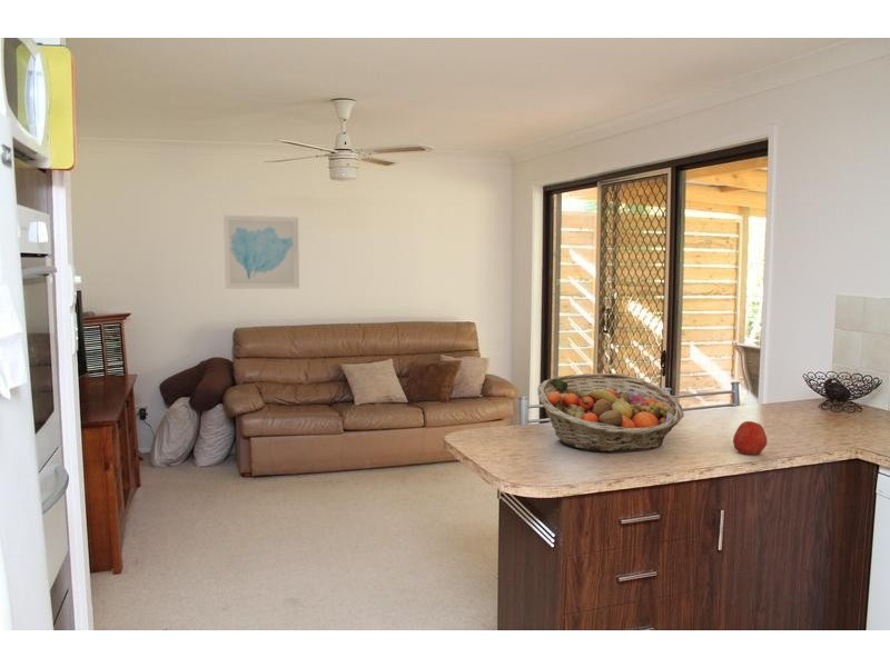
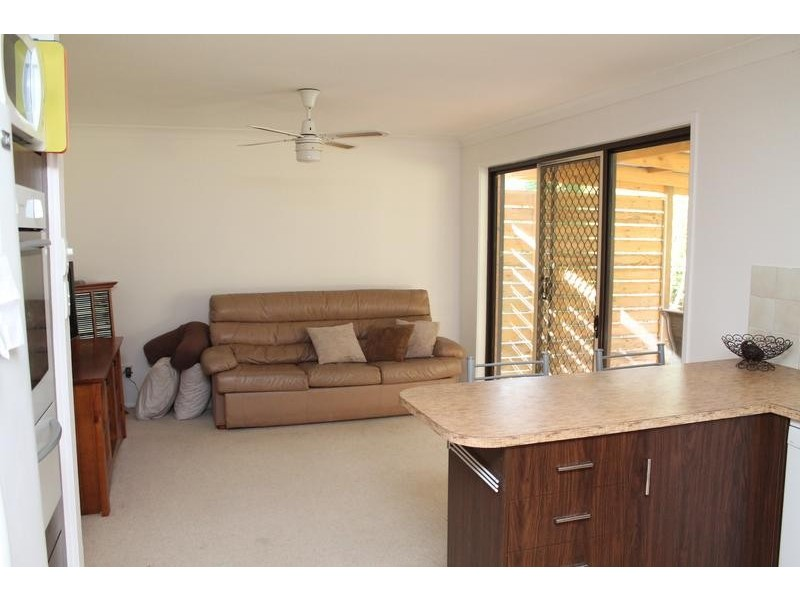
- apple [732,420,769,456]
- fruit basket [536,372,684,454]
- wall art [222,215,300,290]
